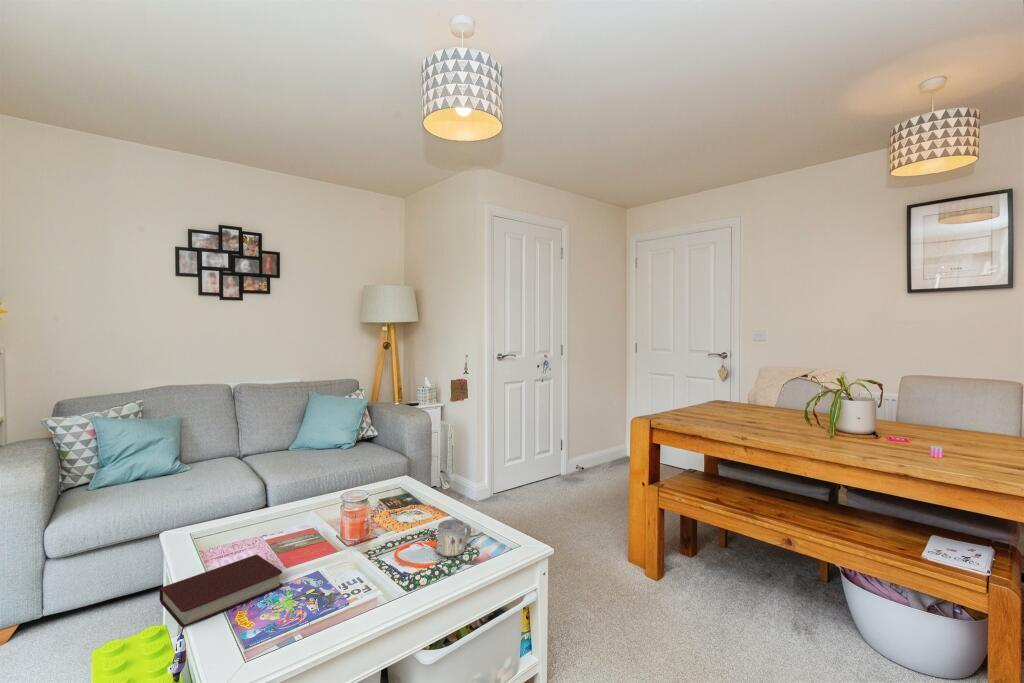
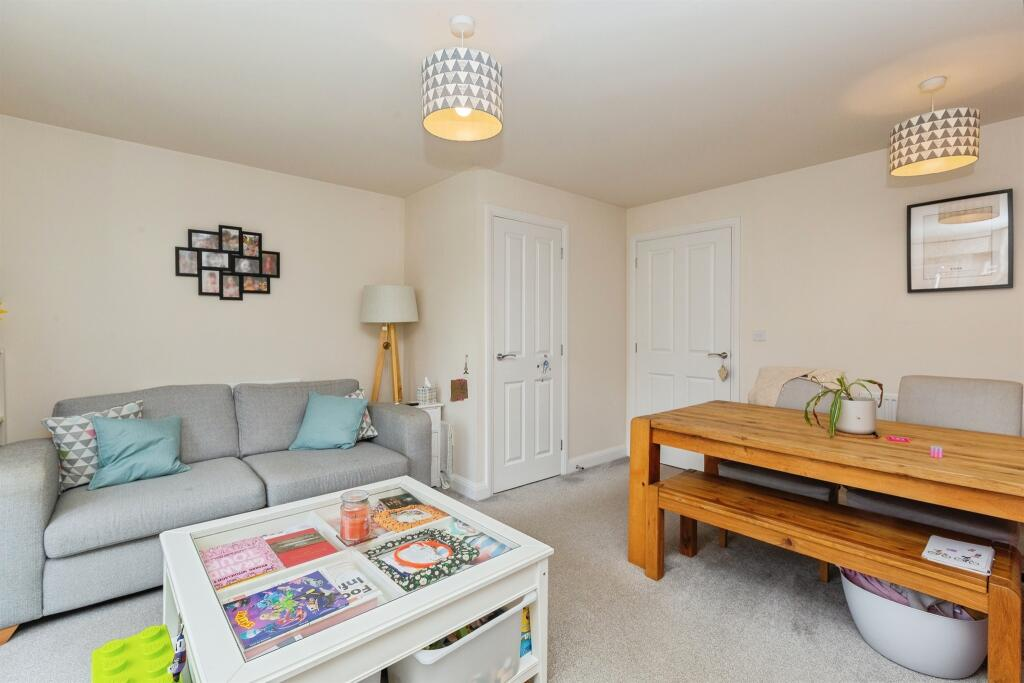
- mug [437,518,472,557]
- book [159,554,283,628]
